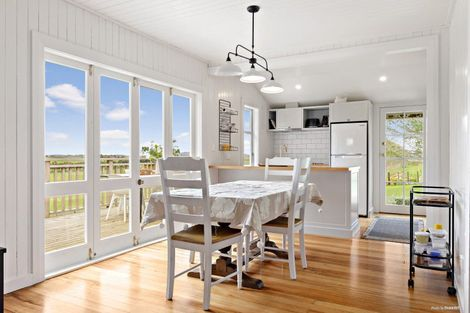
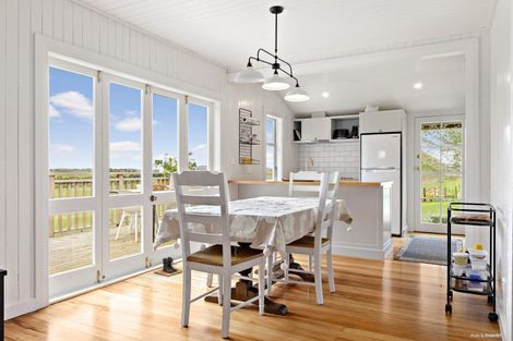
+ boots [153,256,183,277]
